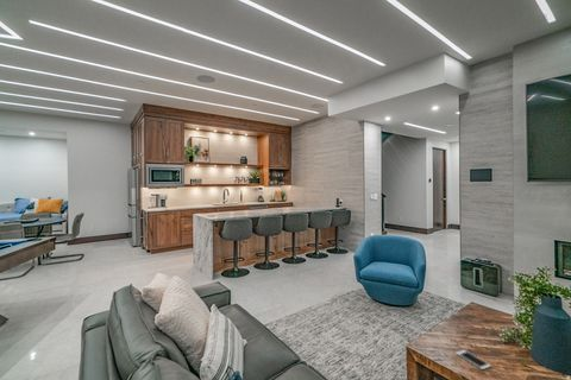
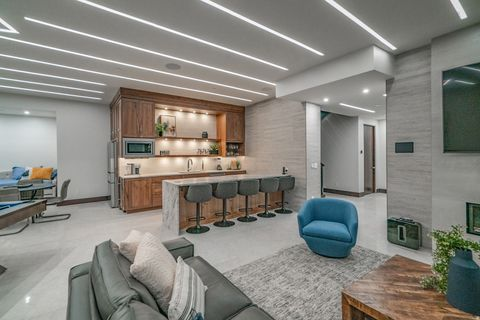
- cell phone [454,349,492,370]
